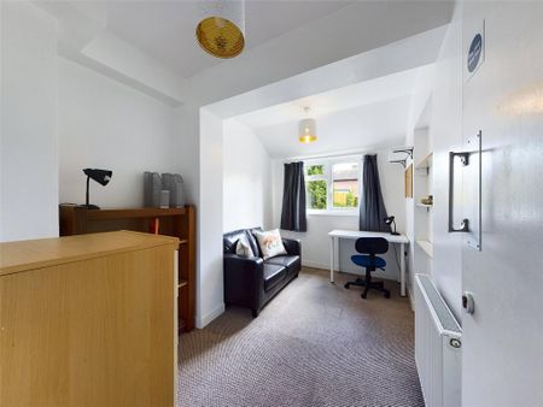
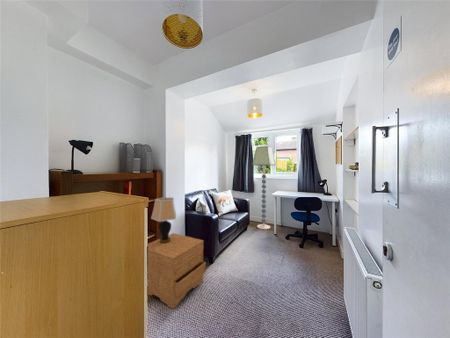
+ floor lamp [251,145,277,230]
+ table lamp [150,196,178,243]
+ nightstand [147,232,207,310]
